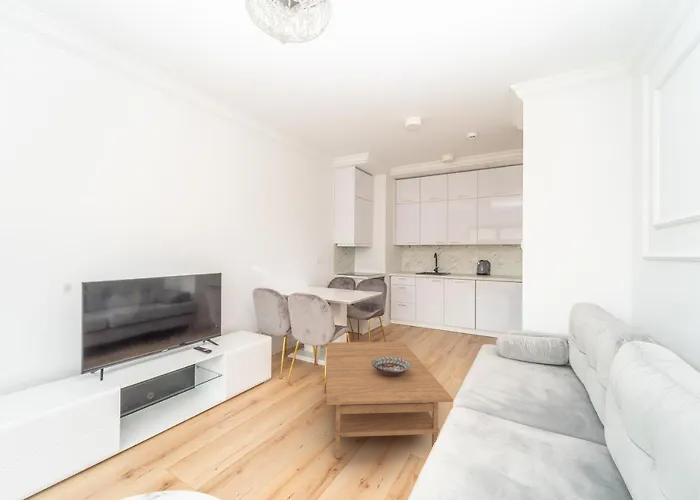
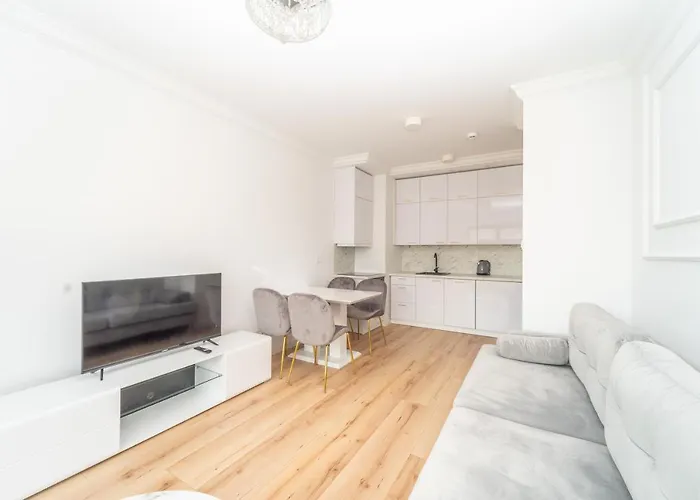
- decorative bowl [372,357,411,377]
- coffee table [325,341,454,459]
